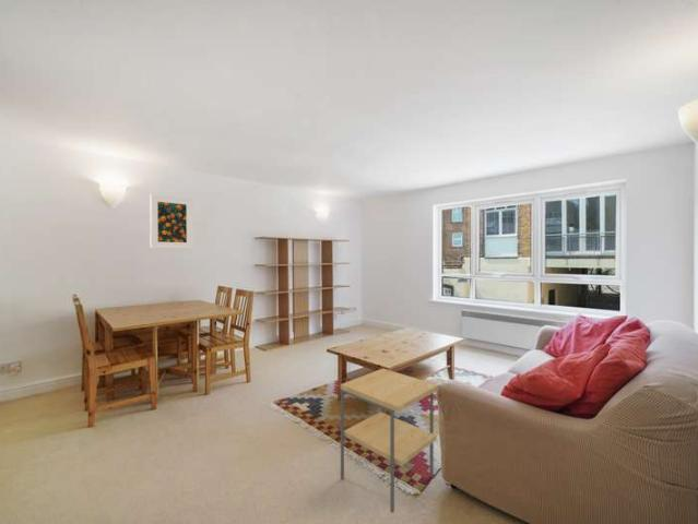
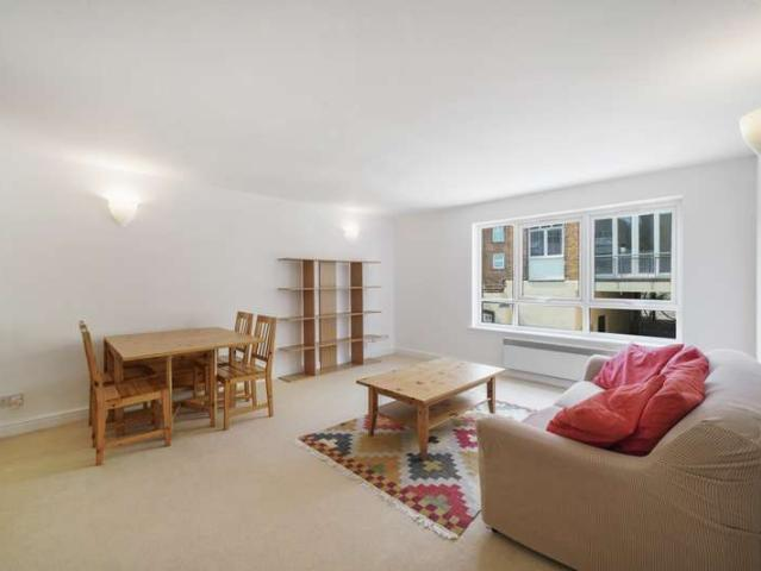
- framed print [149,193,194,250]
- side table [340,368,439,514]
